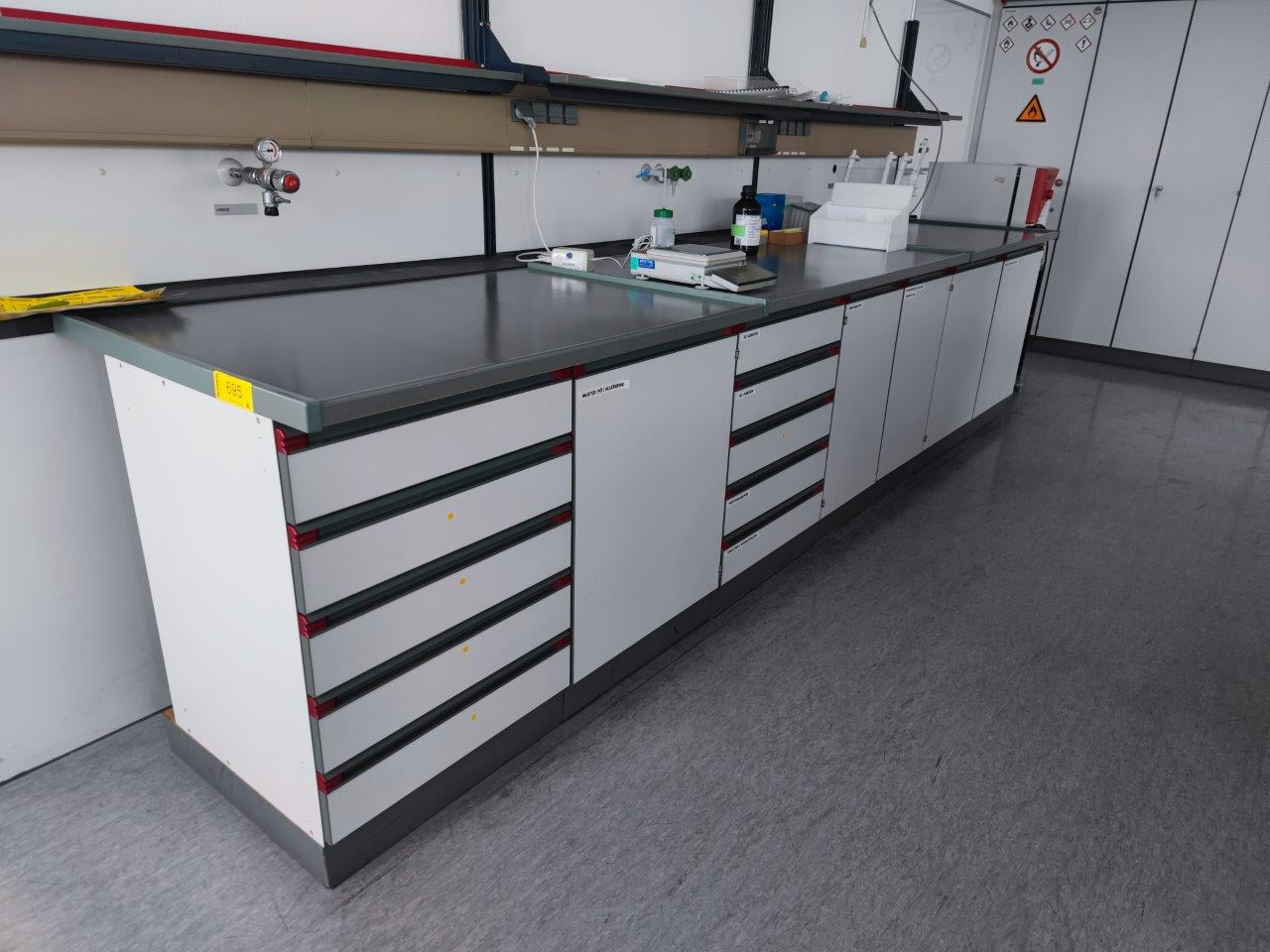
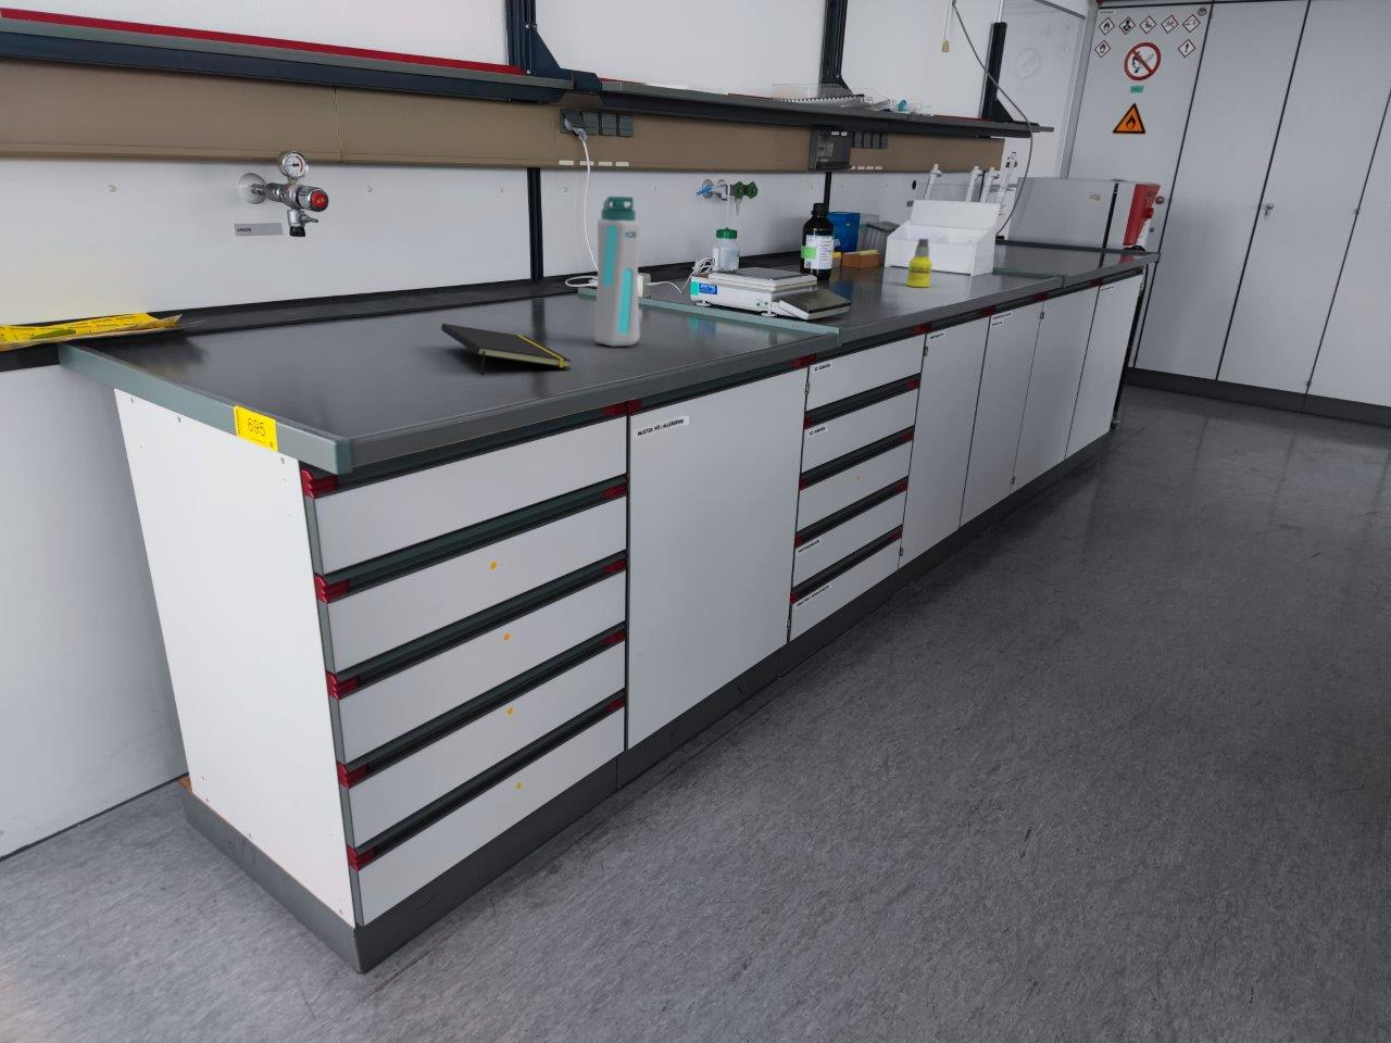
+ notepad [440,323,572,376]
+ water bottle [594,196,641,347]
+ bottle [905,238,933,288]
